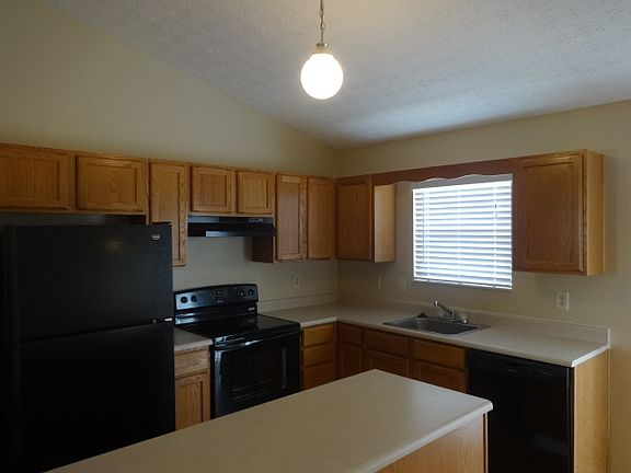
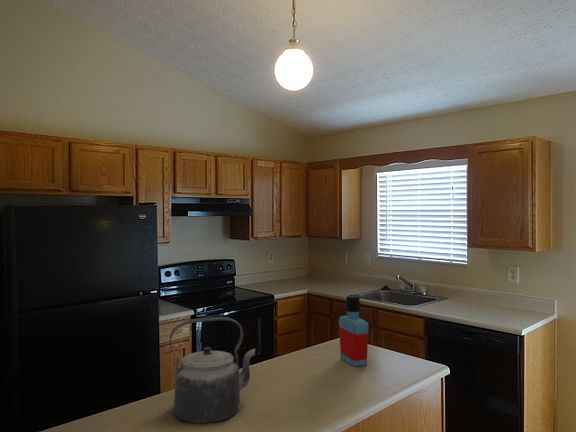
+ kettle [169,316,257,424]
+ bottle [338,294,369,367]
